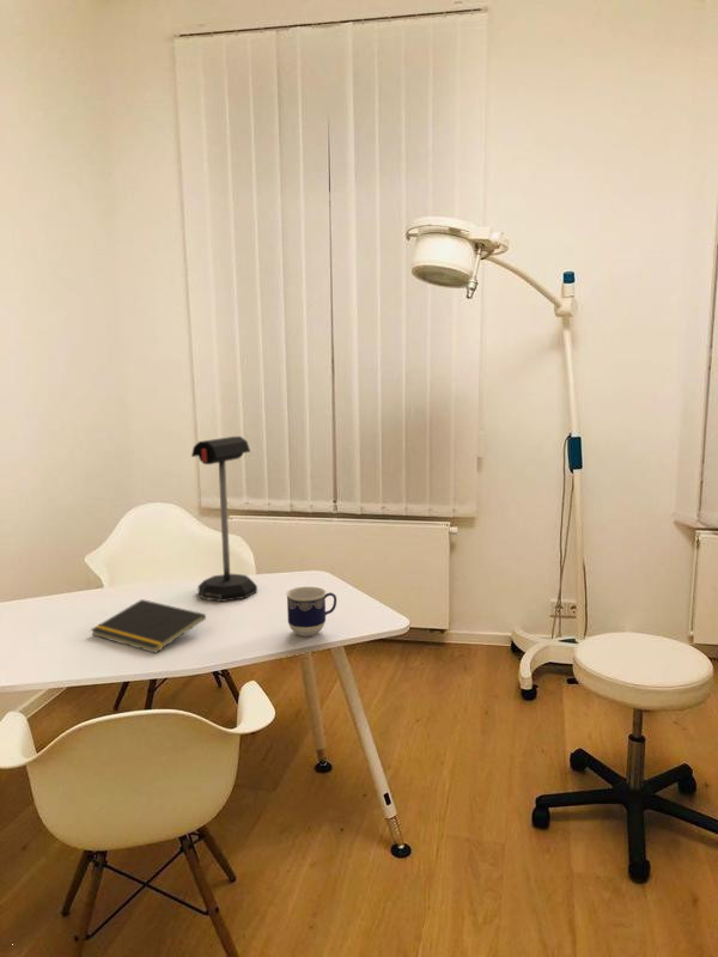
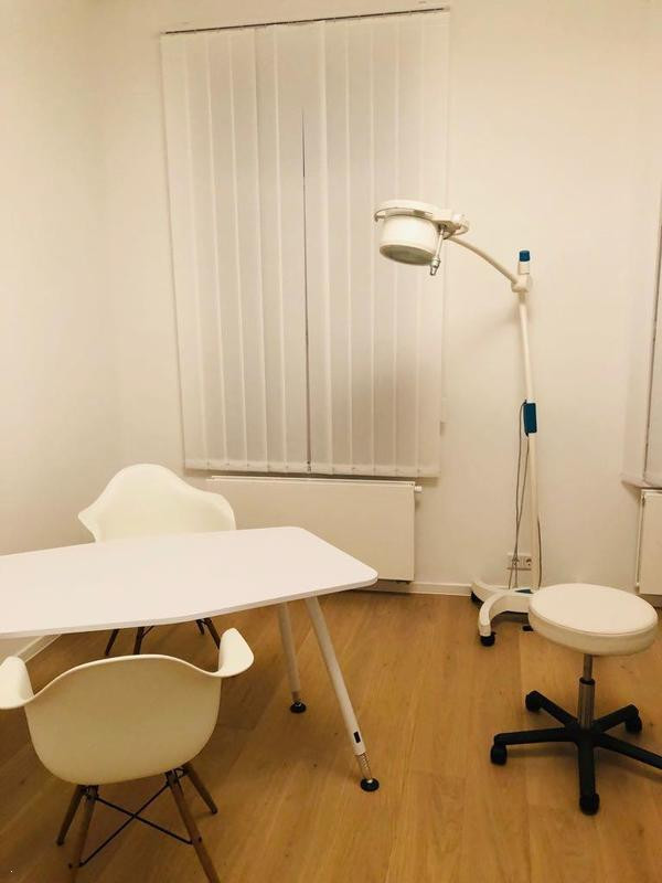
- mailbox [190,435,258,603]
- notepad [90,598,207,654]
- cup [285,586,337,638]
